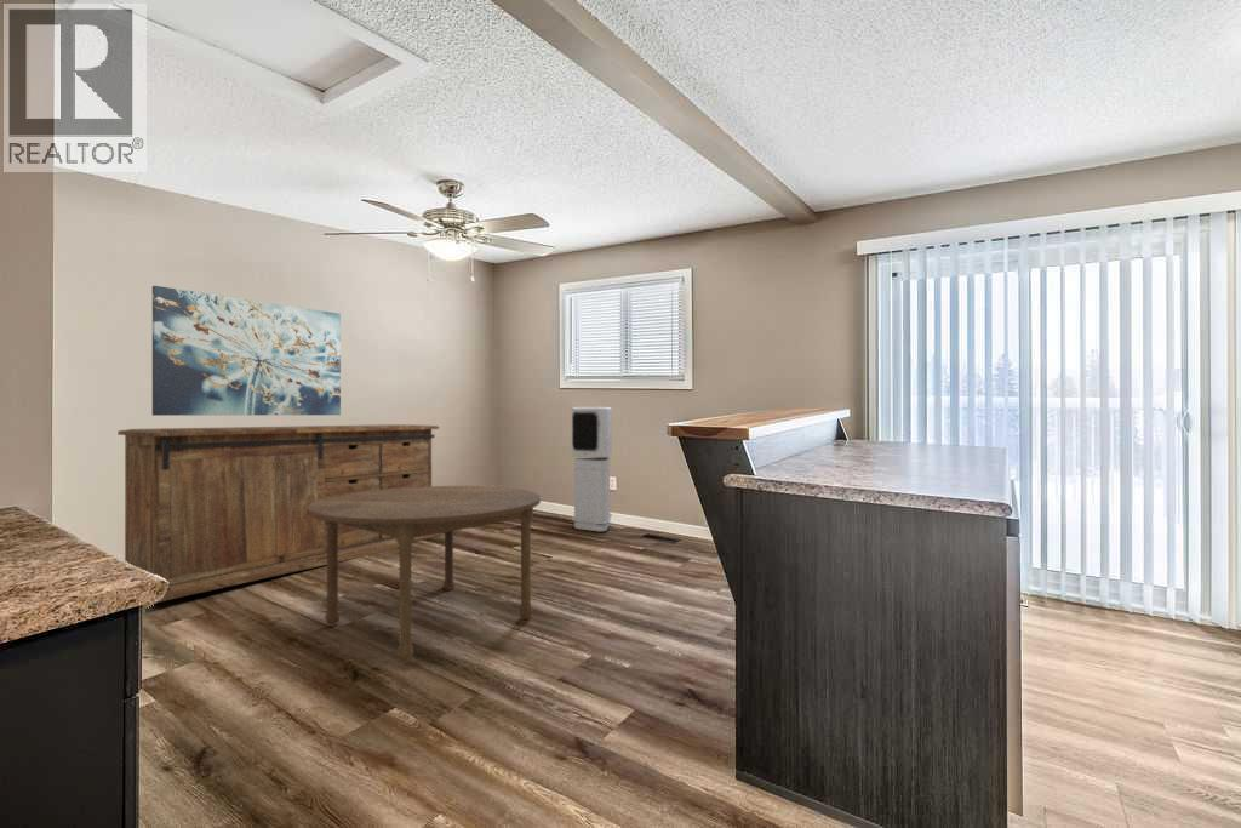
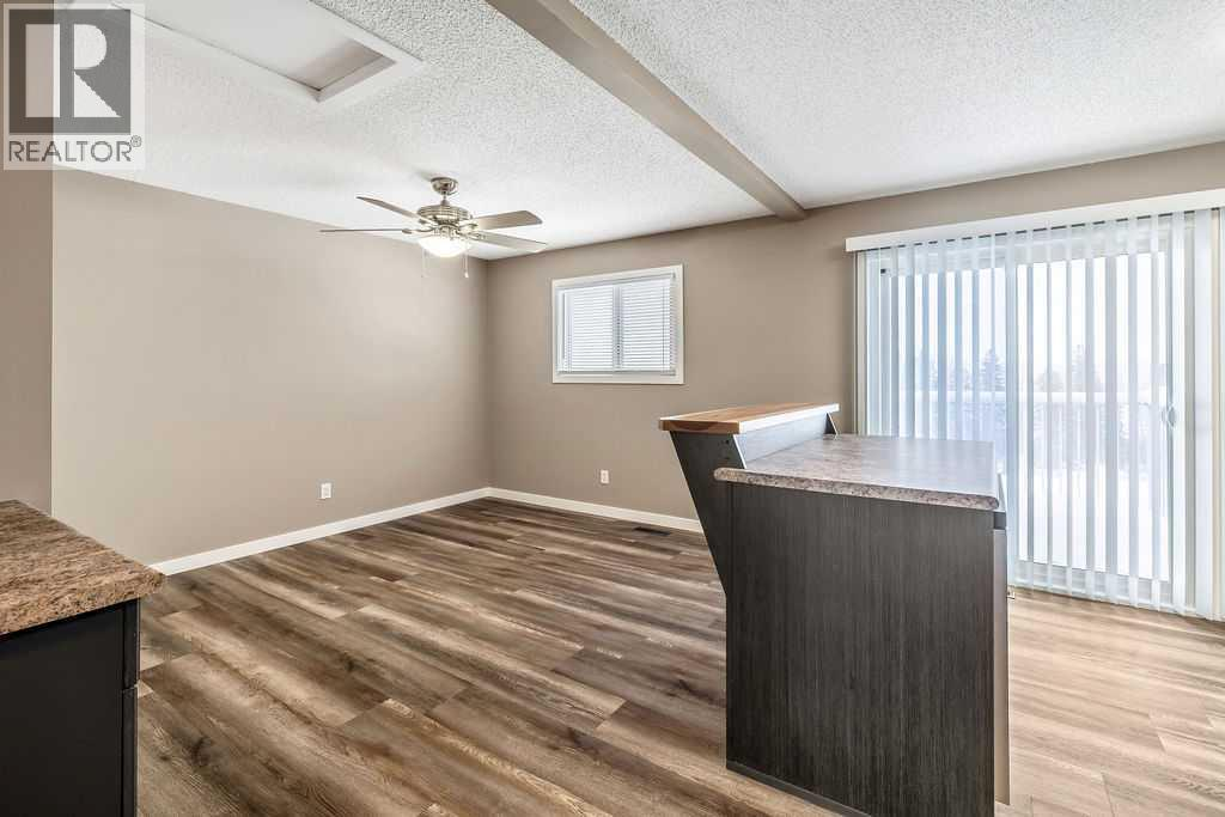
- air purifier [571,406,613,532]
- dining table [308,485,542,664]
- wall art [151,285,342,417]
- sideboard [116,423,442,604]
